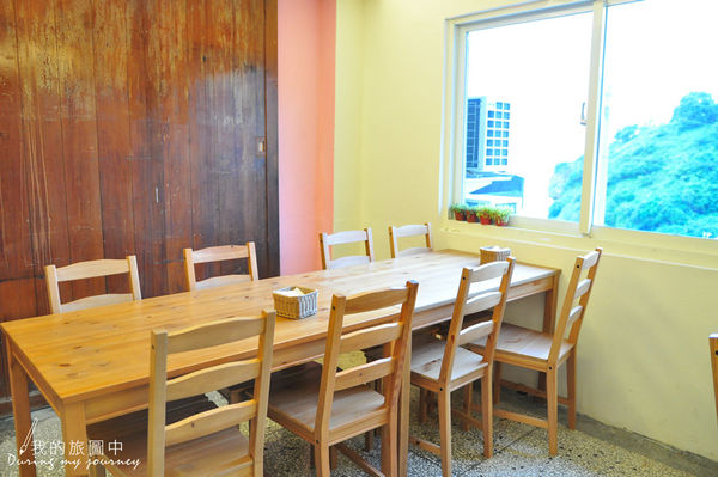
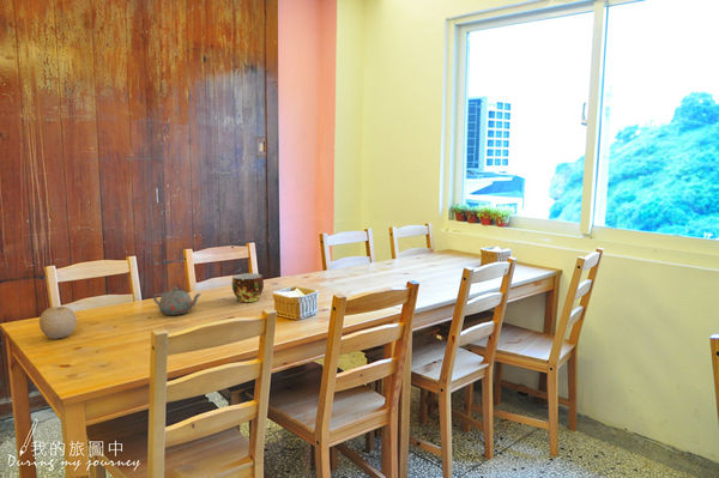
+ cup [231,272,265,303]
+ fruit [38,305,78,340]
+ teapot [152,286,203,316]
